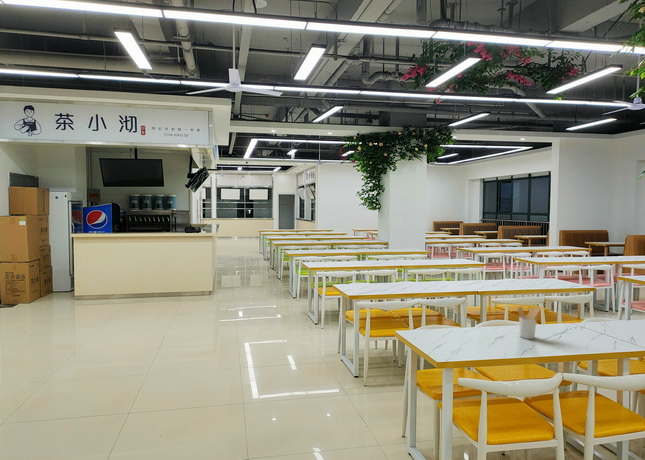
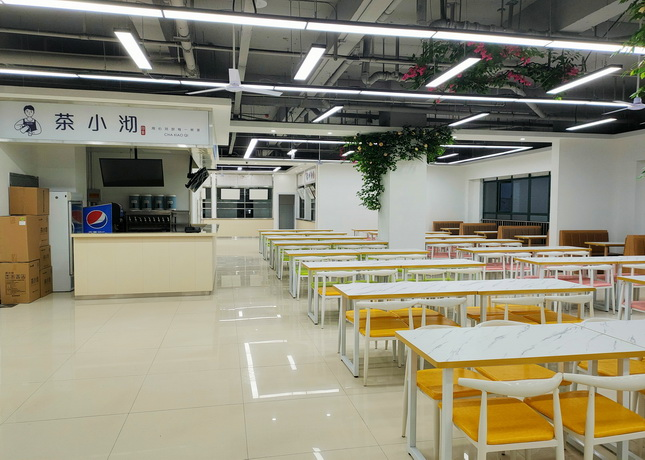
- utensil holder [517,305,541,340]
